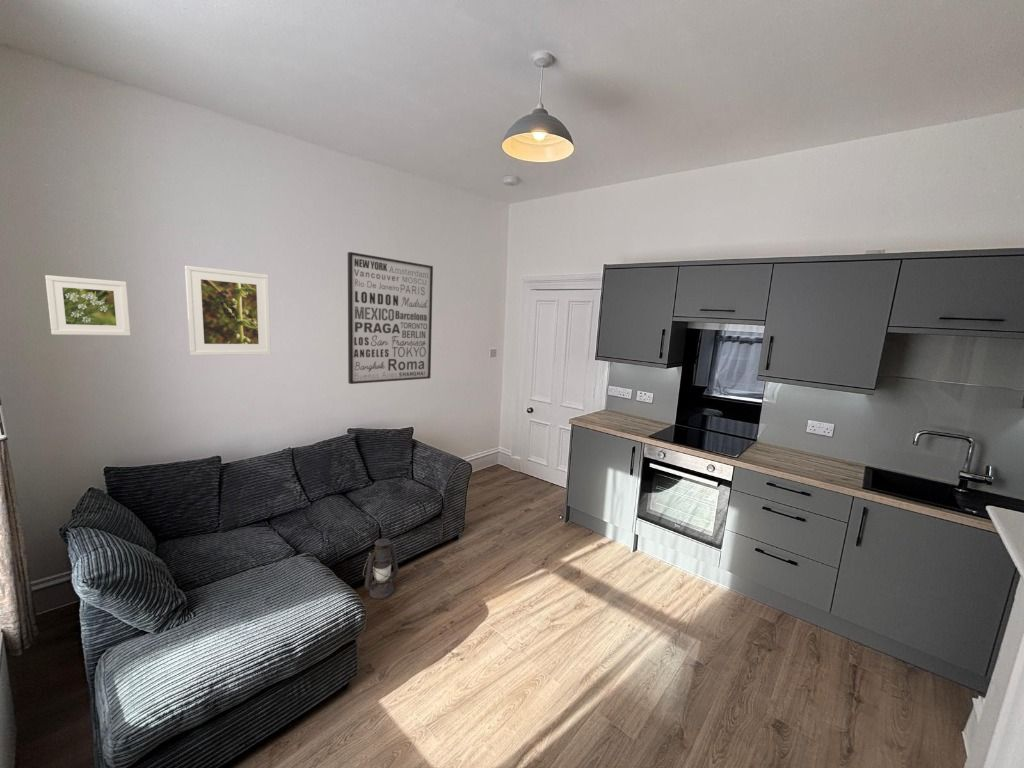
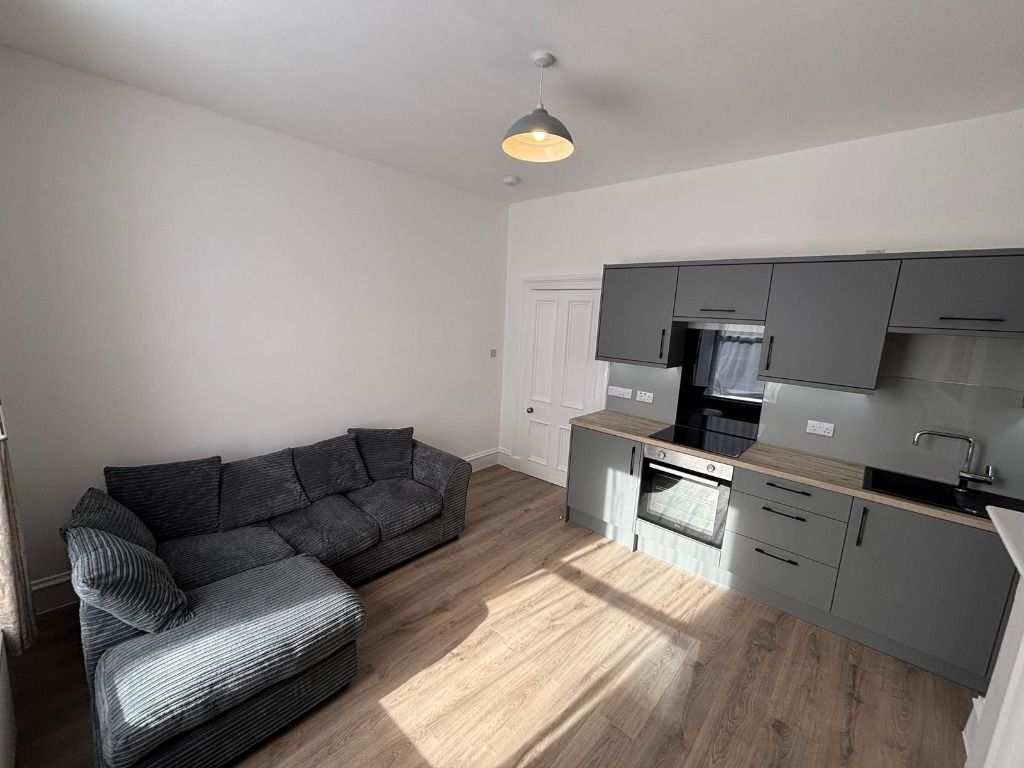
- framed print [184,265,272,356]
- wall art [347,251,434,385]
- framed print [44,274,131,337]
- lantern [362,538,399,600]
